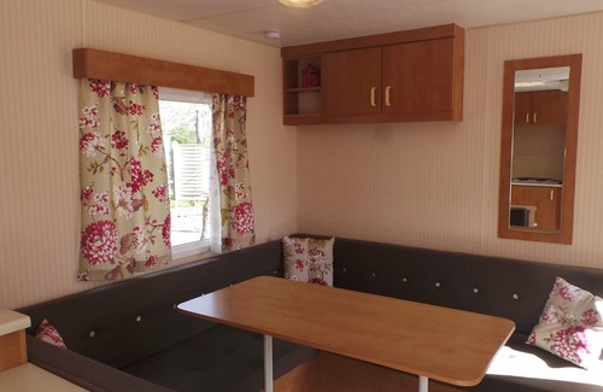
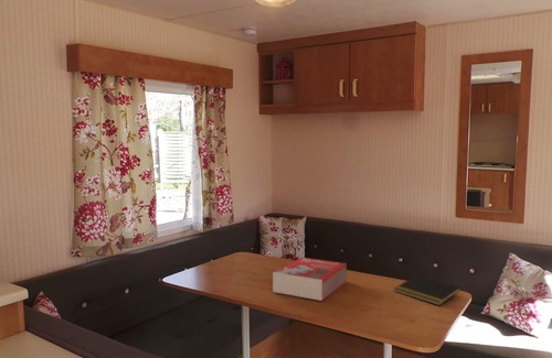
+ notepad [393,274,461,306]
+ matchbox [272,257,348,302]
